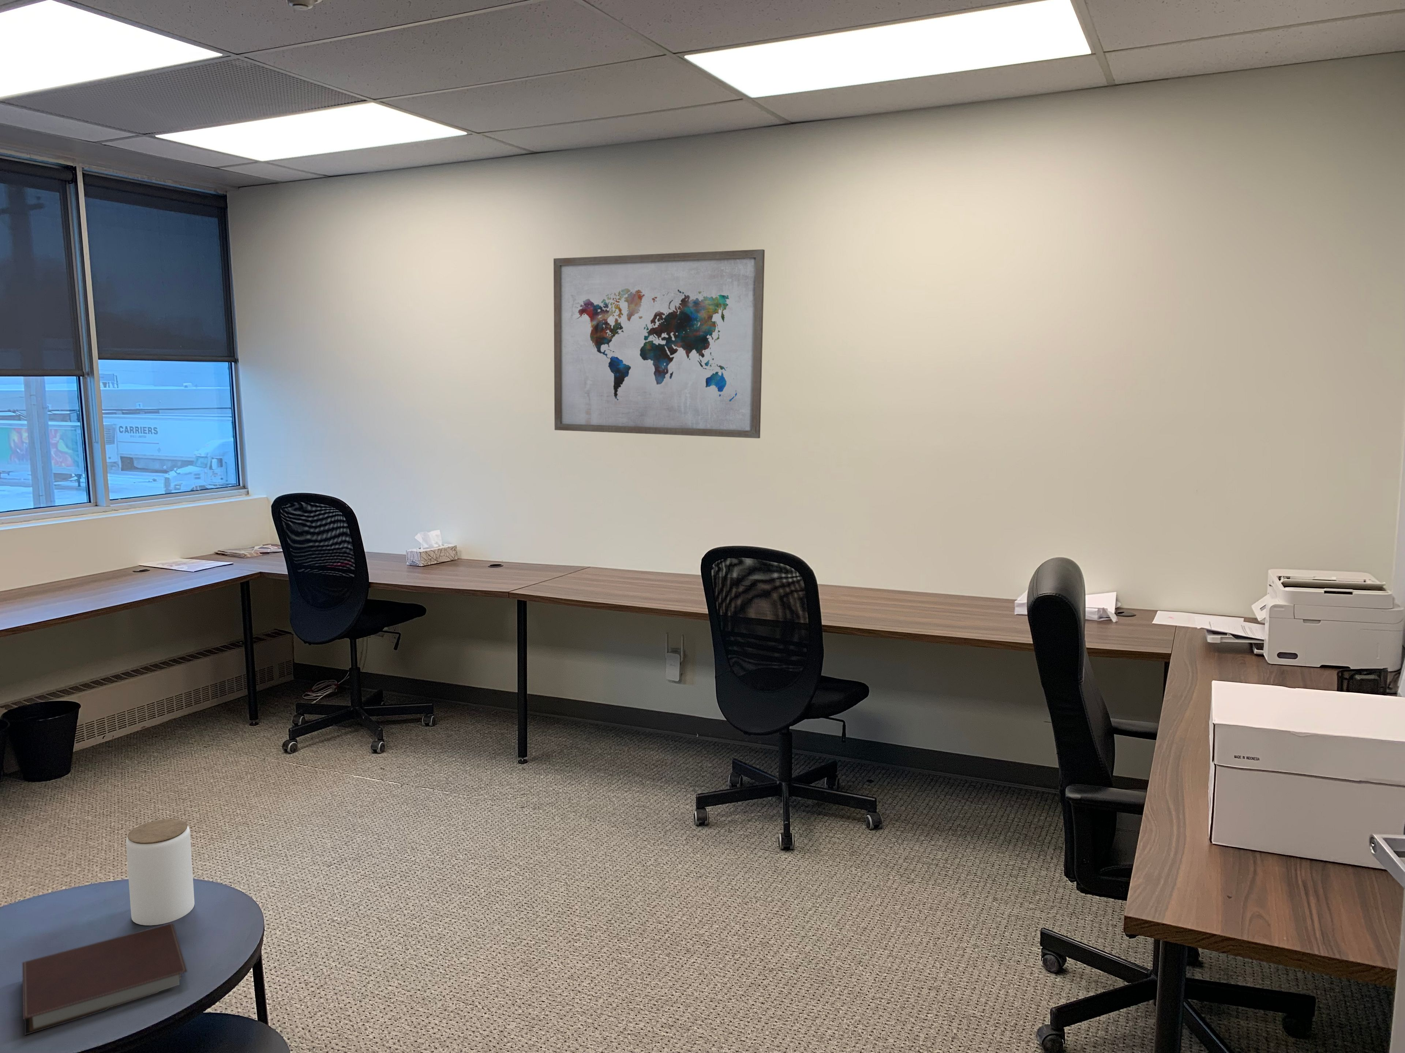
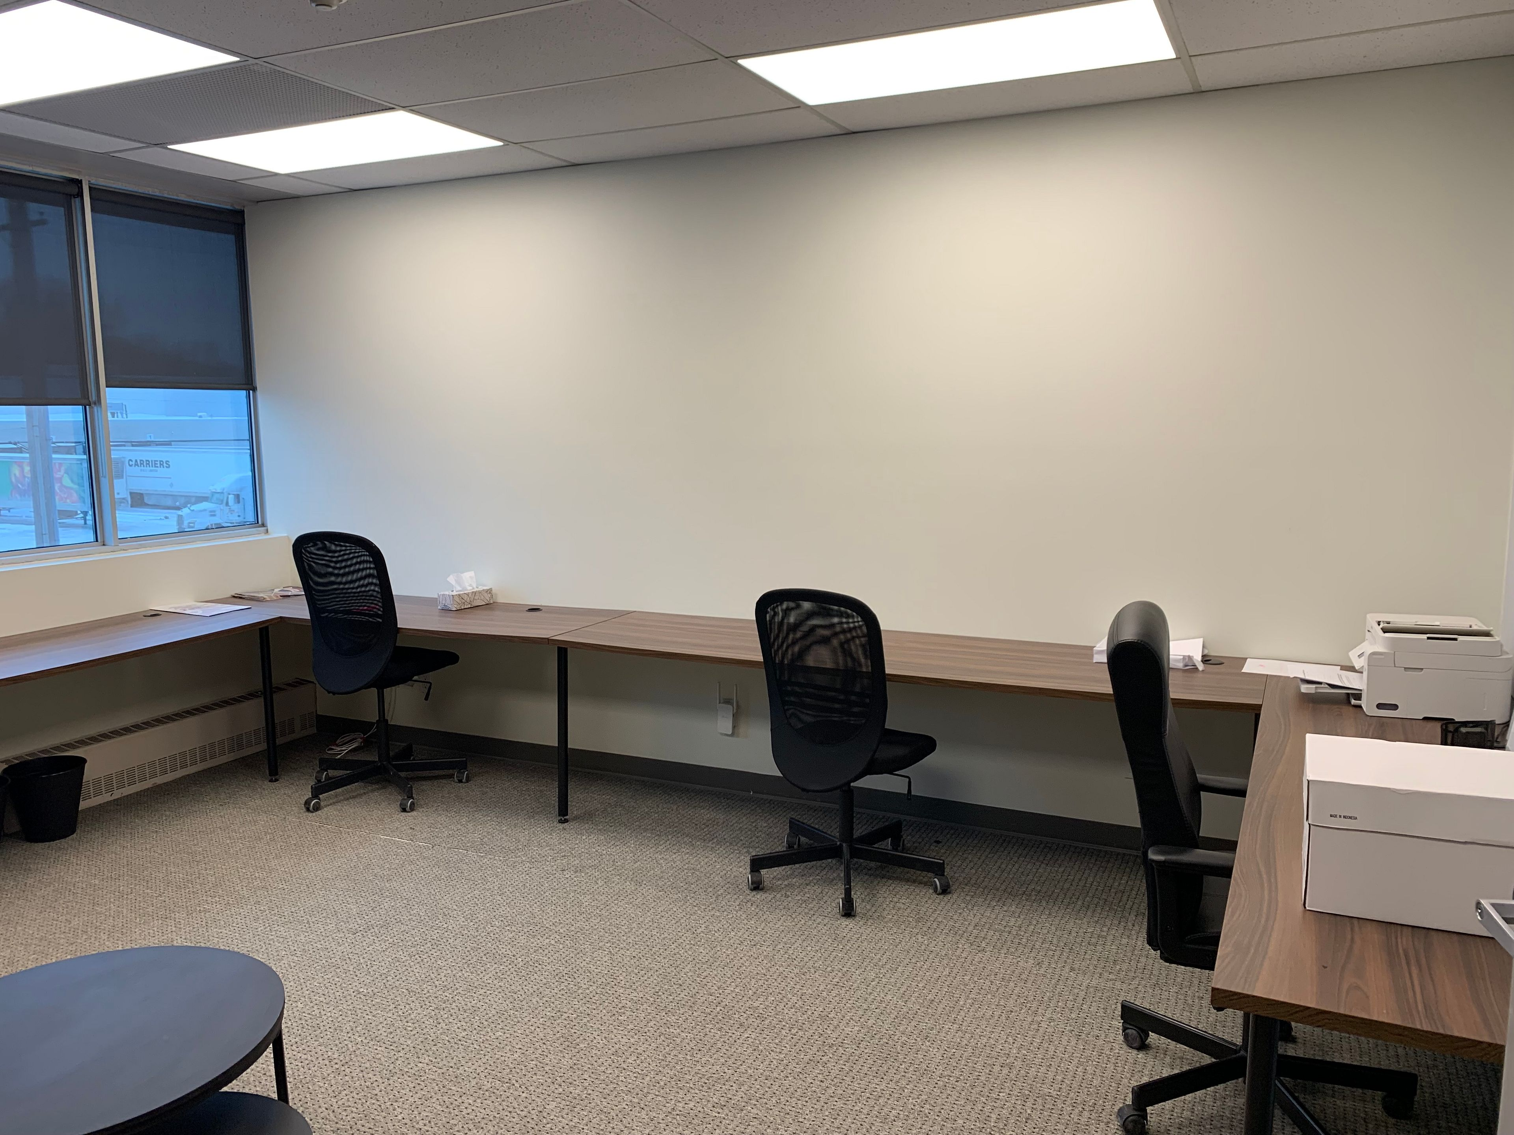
- notebook [22,922,188,1035]
- jar [125,819,195,926]
- wall art [553,249,766,439]
